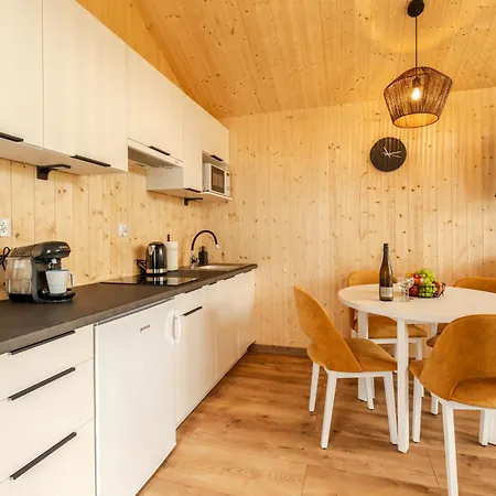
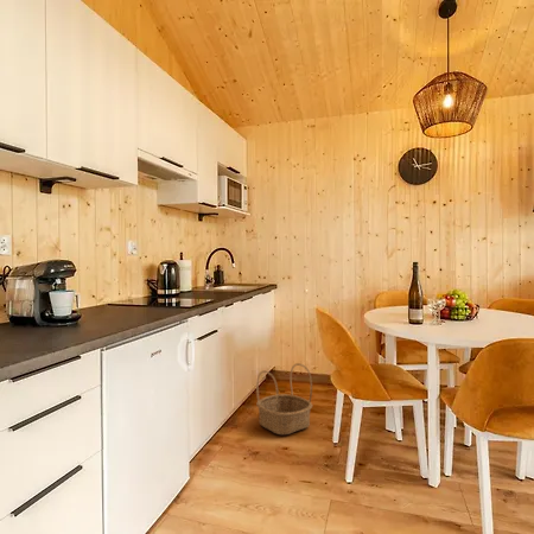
+ basket [255,362,313,436]
